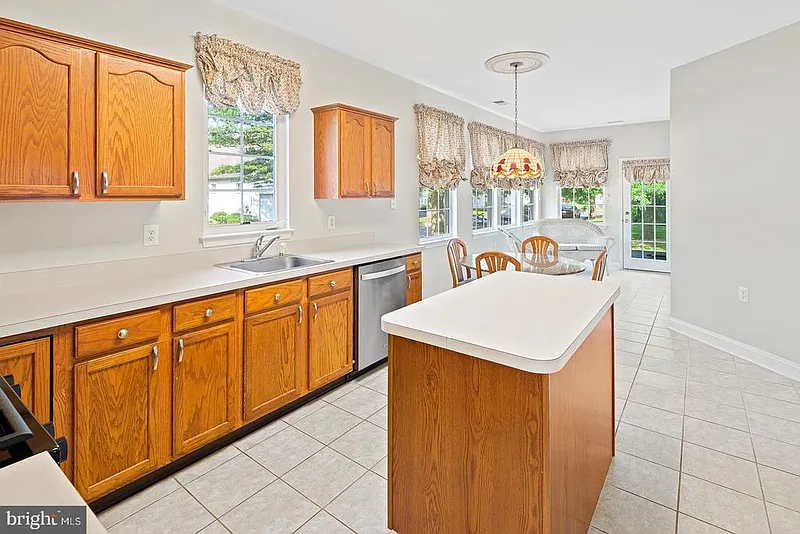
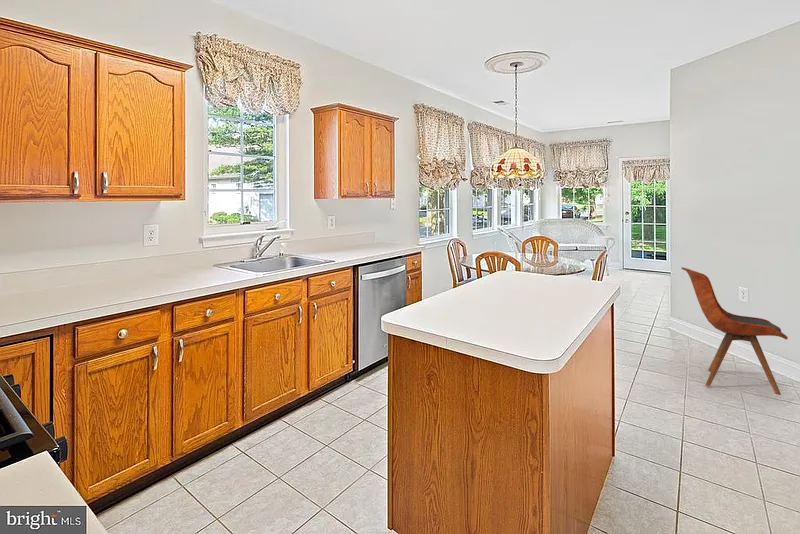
+ dining chair [680,266,789,396]
